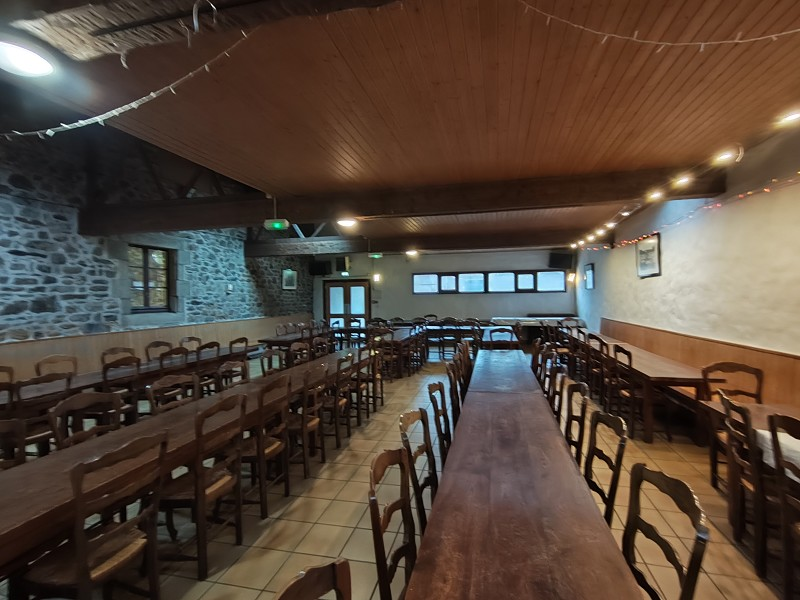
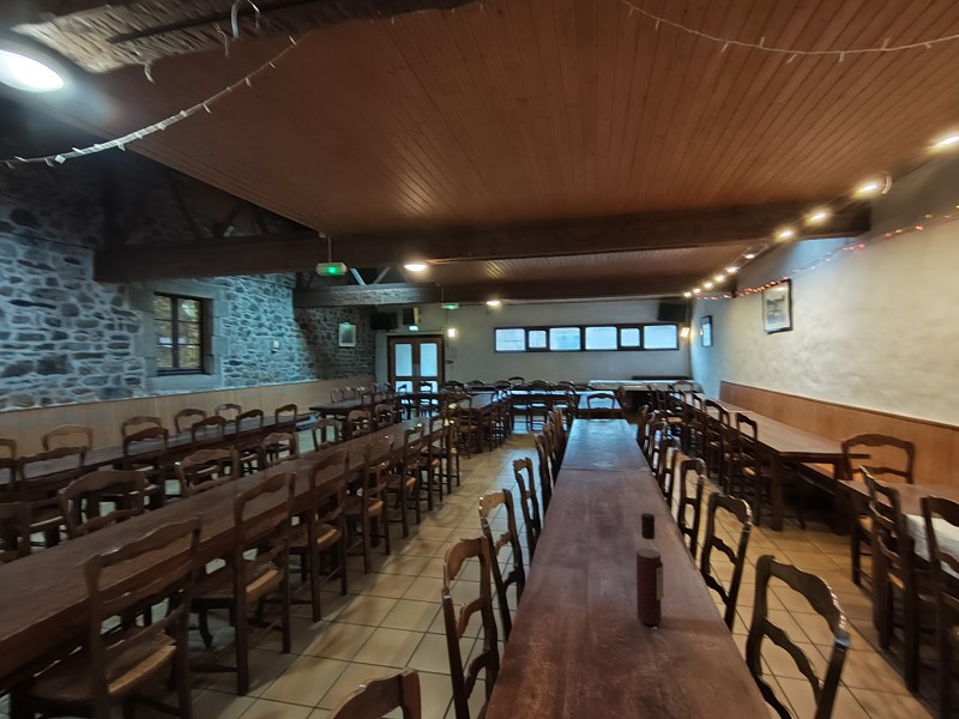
+ wine bottle [635,512,665,626]
